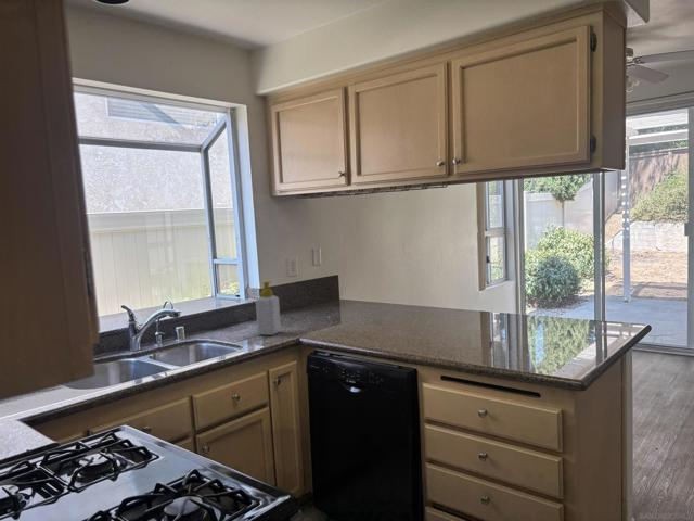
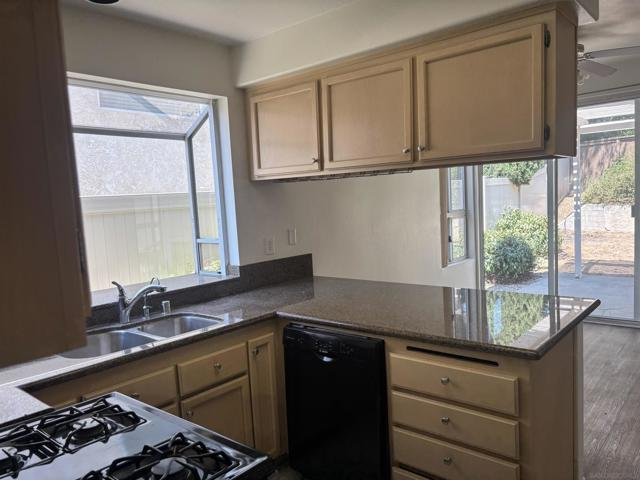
- soap bottle [255,280,282,336]
